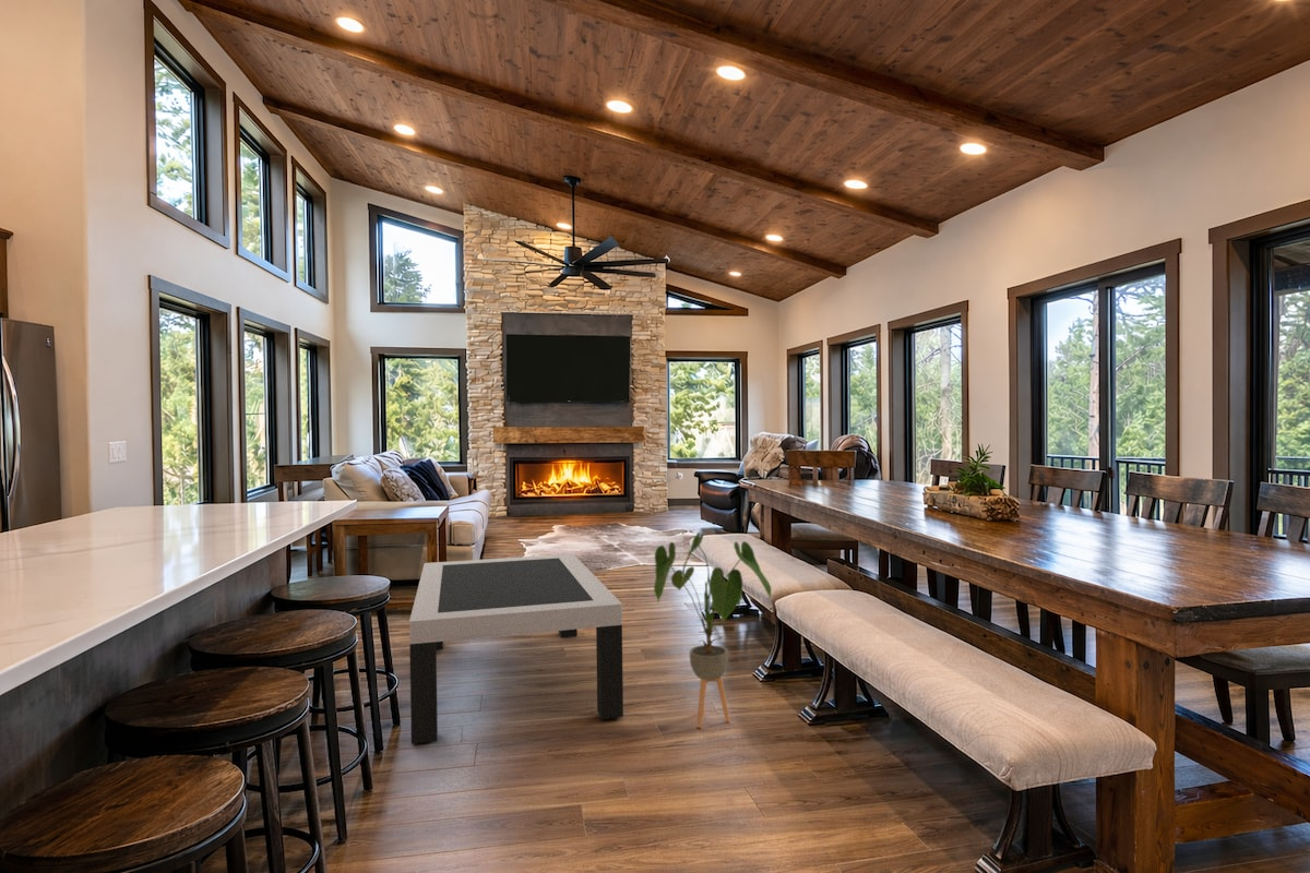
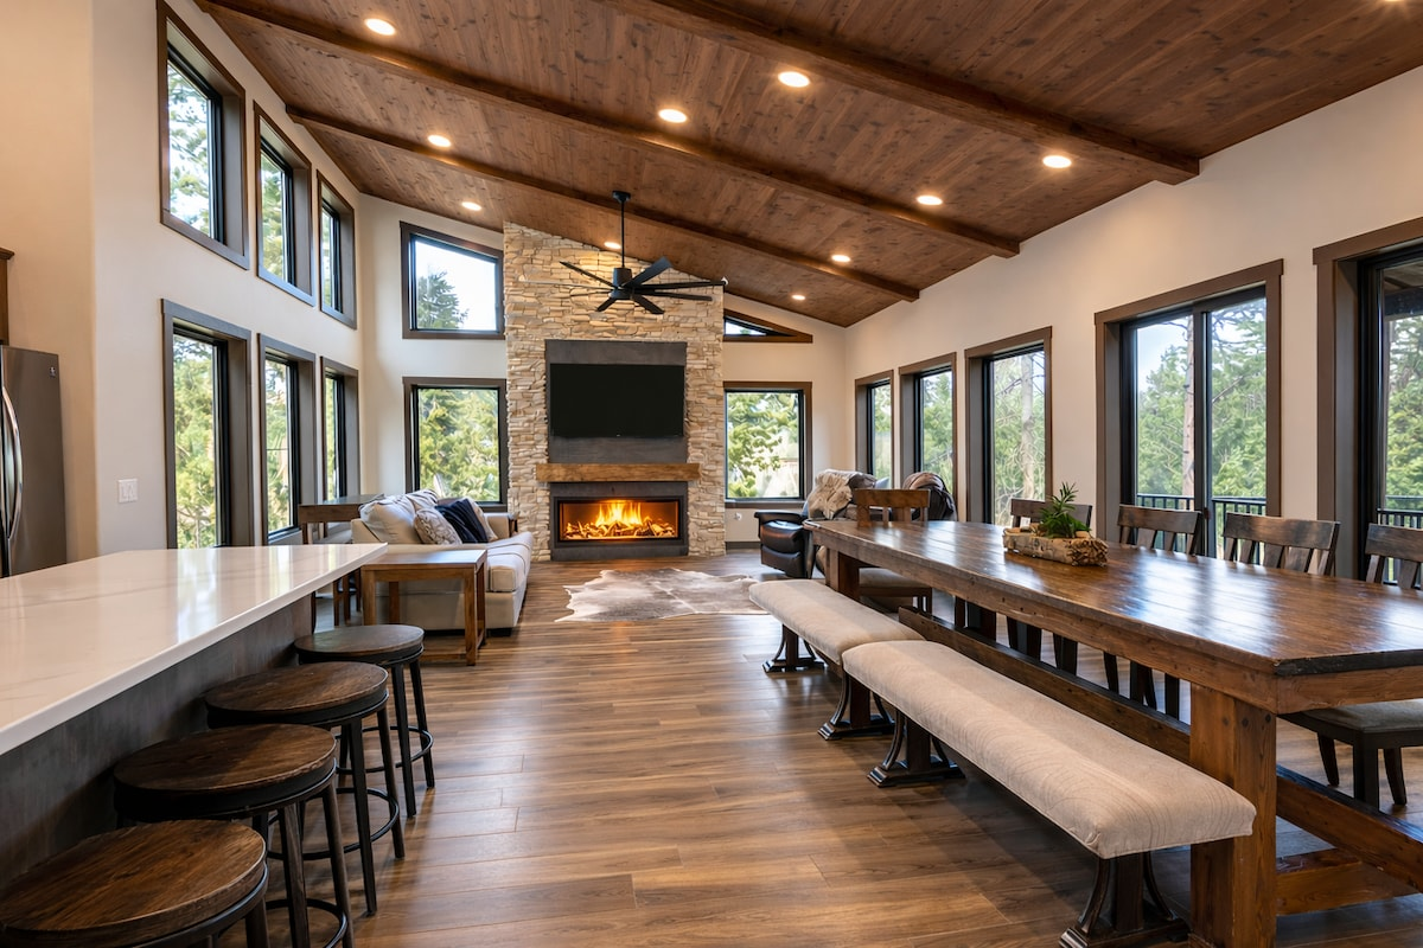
- house plant [653,531,773,729]
- coffee table [408,553,624,745]
